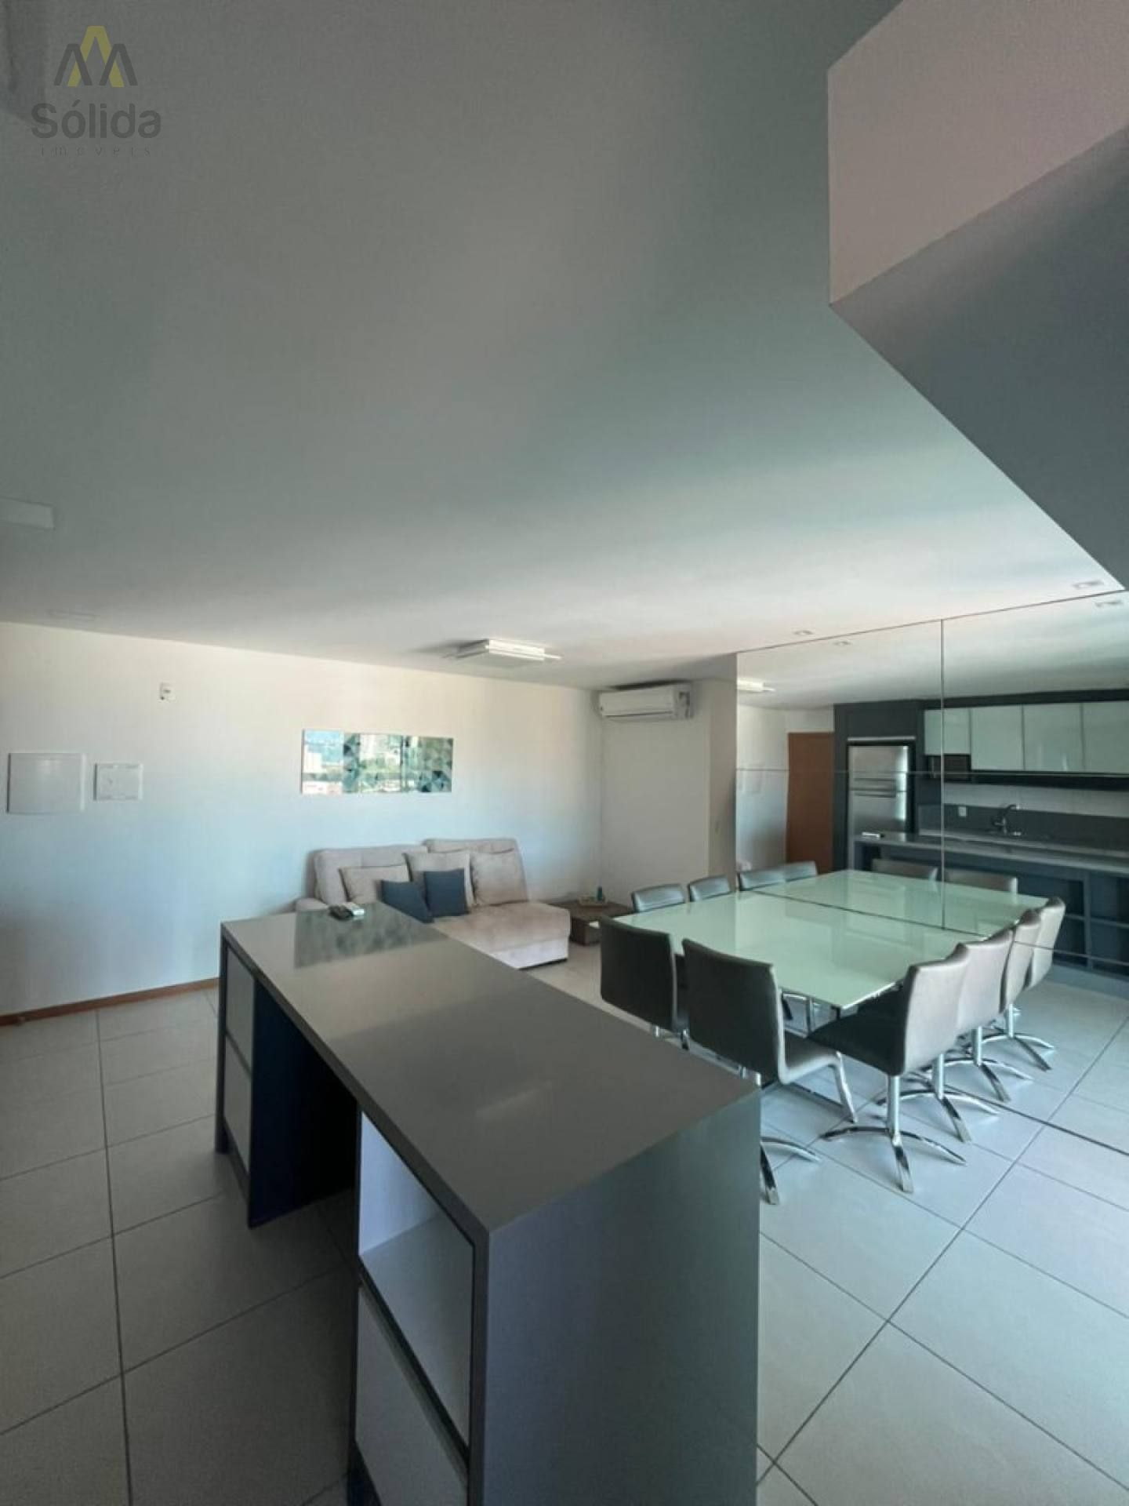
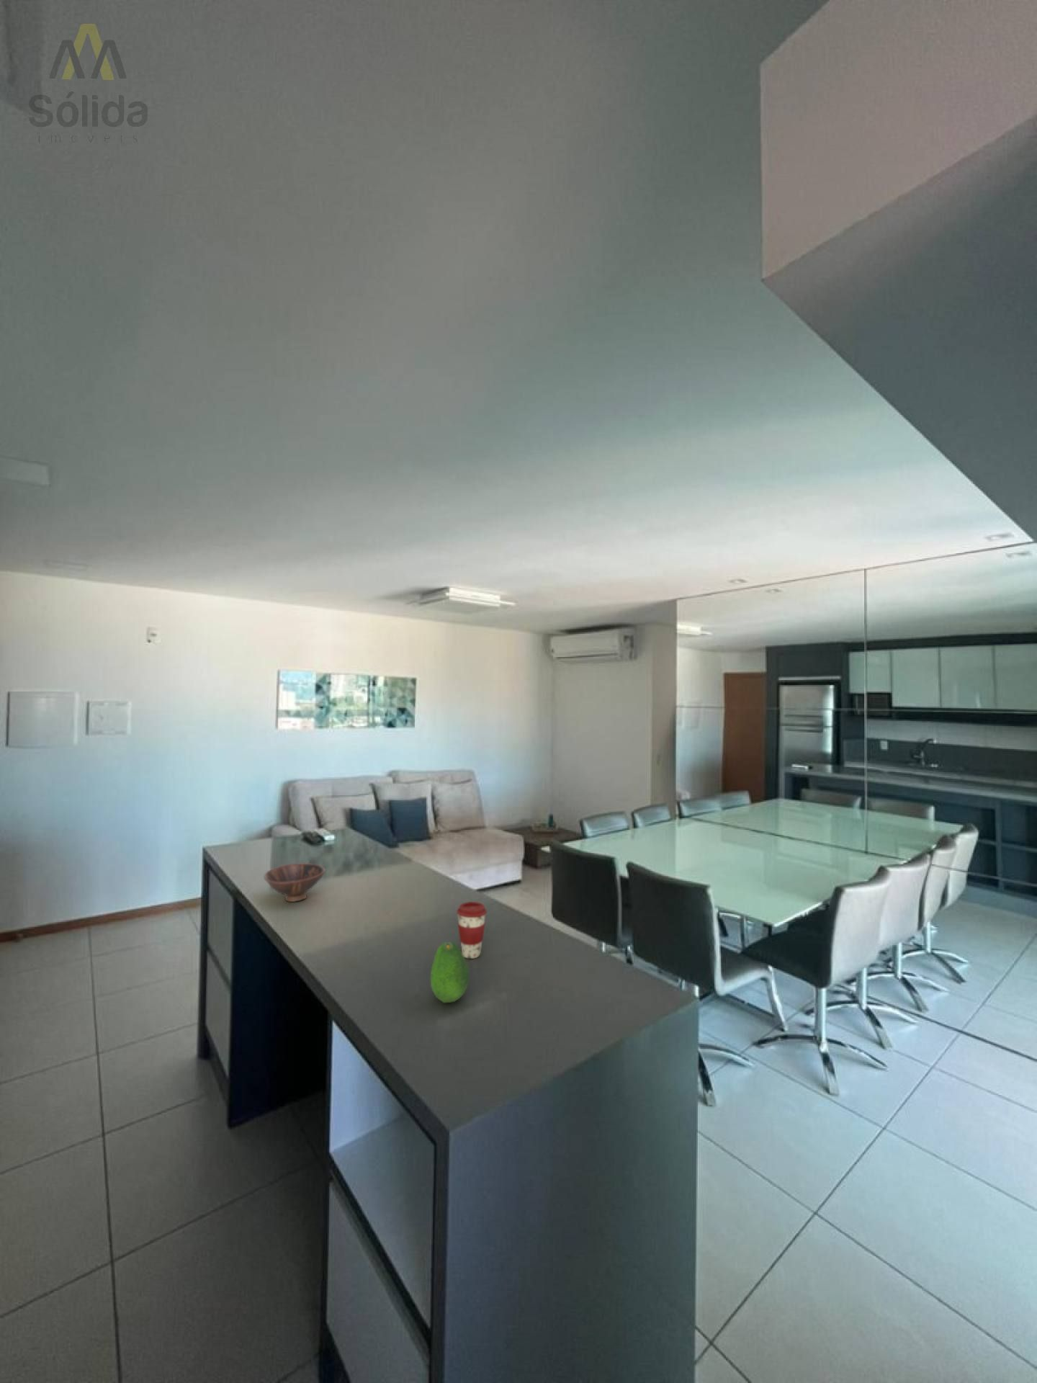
+ coffee cup [455,901,488,959]
+ fruit [430,942,471,1003]
+ bowl [264,862,326,903]
